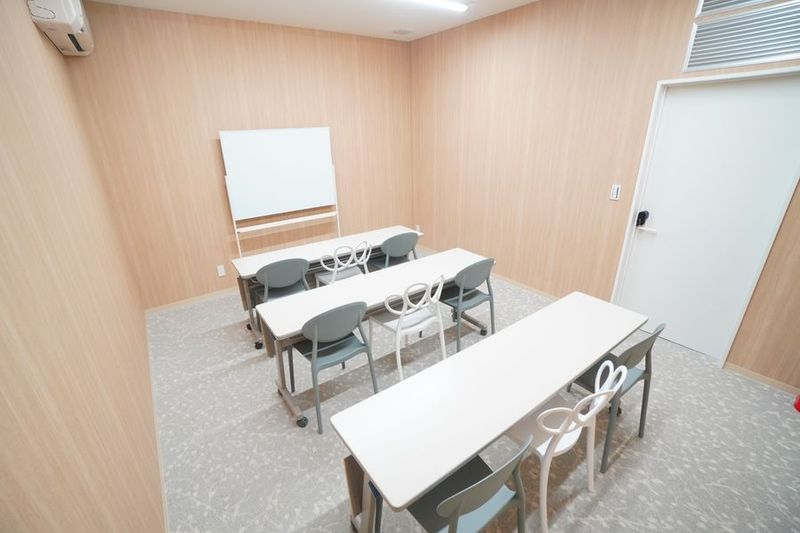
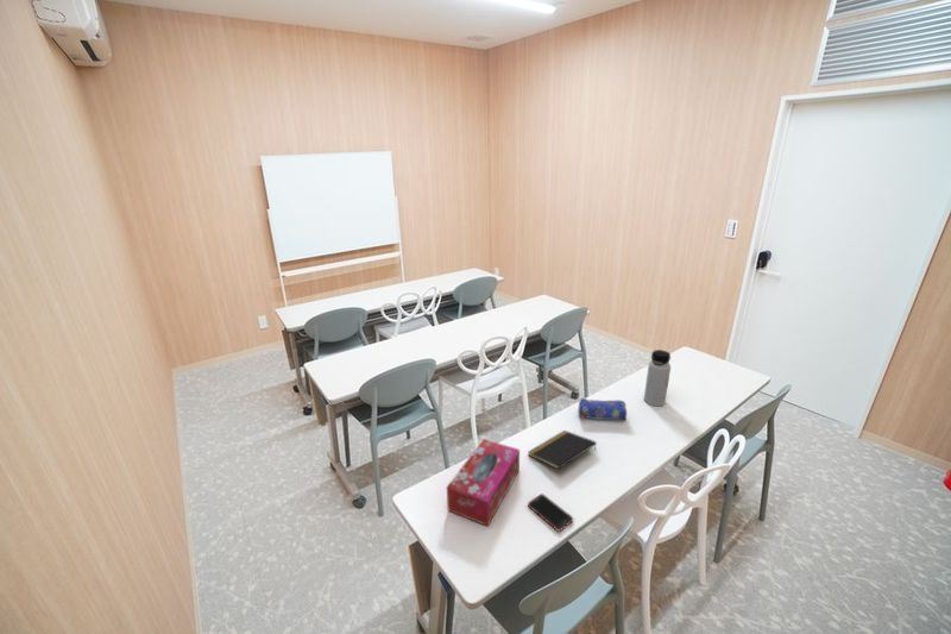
+ pencil case [577,397,628,421]
+ notepad [527,429,598,470]
+ water bottle [643,349,672,407]
+ tissue box [446,438,521,527]
+ cell phone [527,492,574,533]
